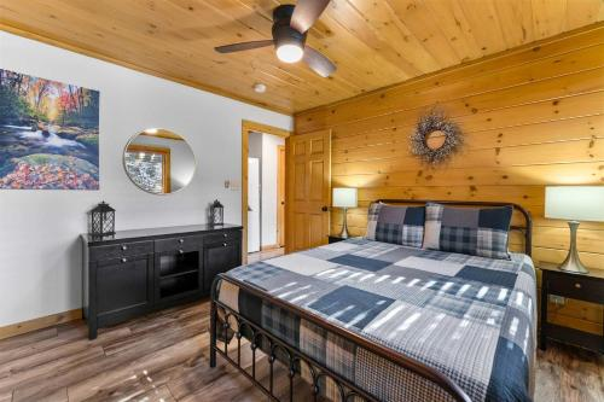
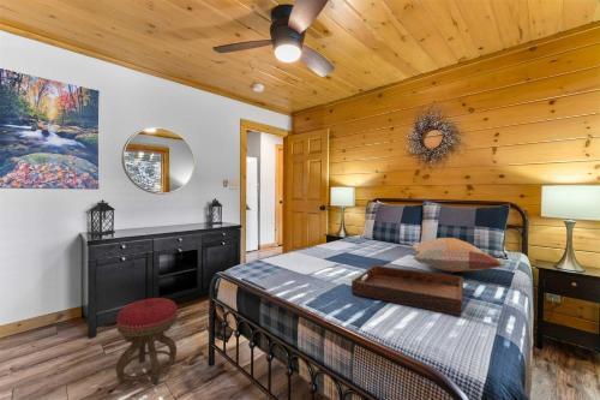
+ stool [115,297,179,386]
+ decorative pillow [410,237,508,273]
+ serving tray [350,264,464,317]
